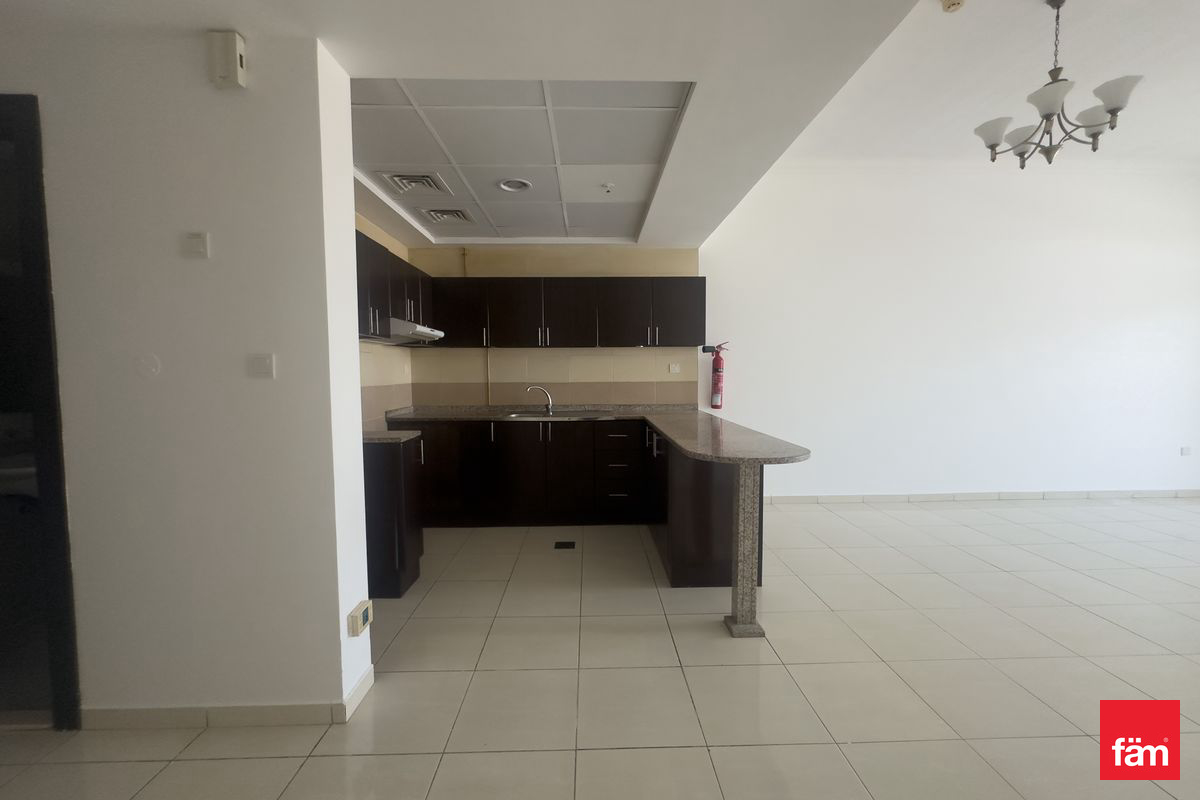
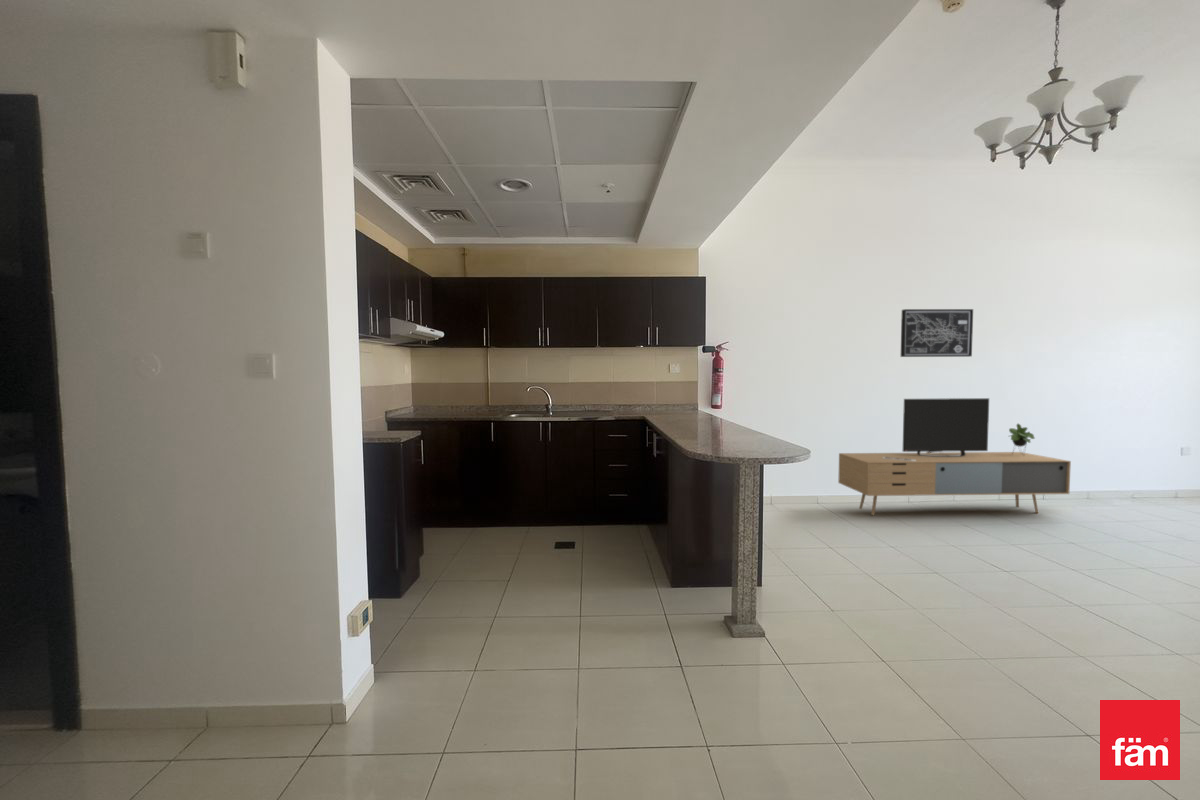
+ media console [837,397,1072,516]
+ wall art [900,308,974,358]
